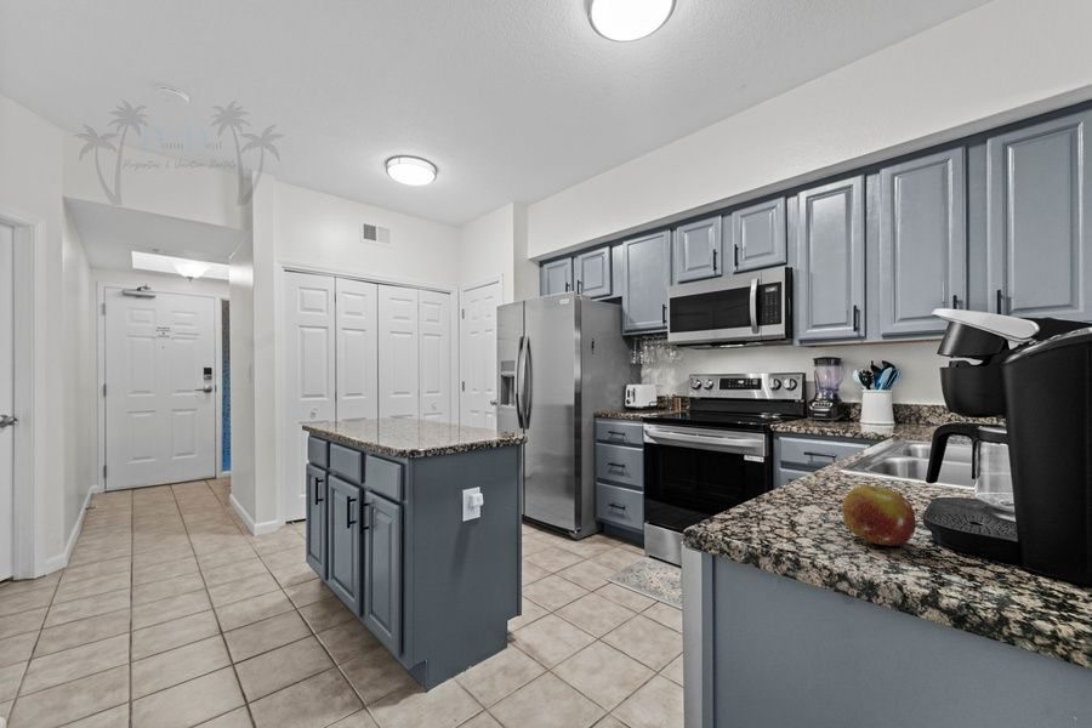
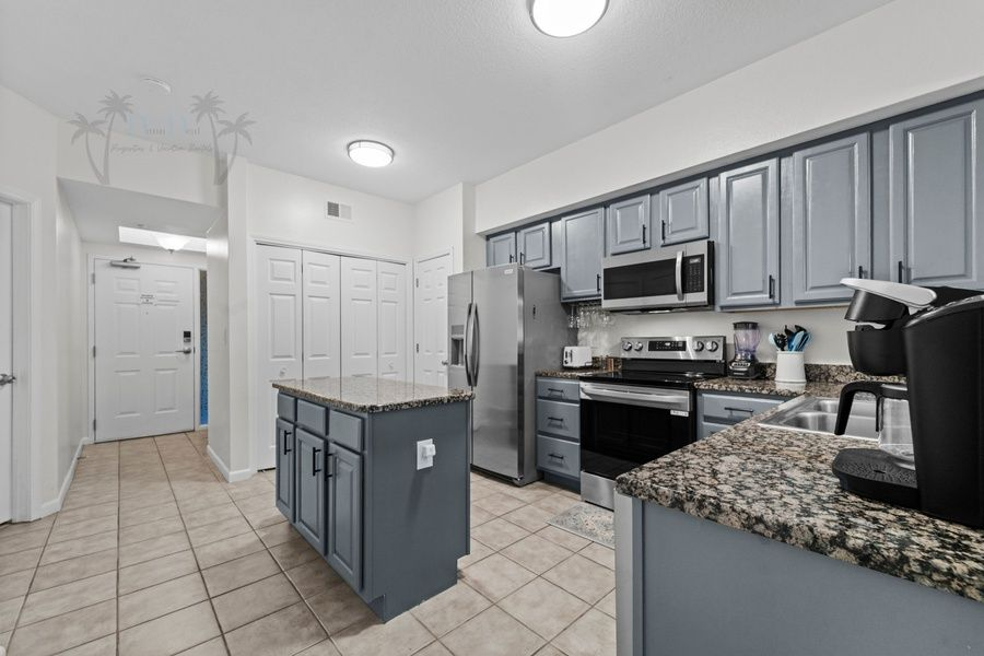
- fruit [841,484,917,547]
